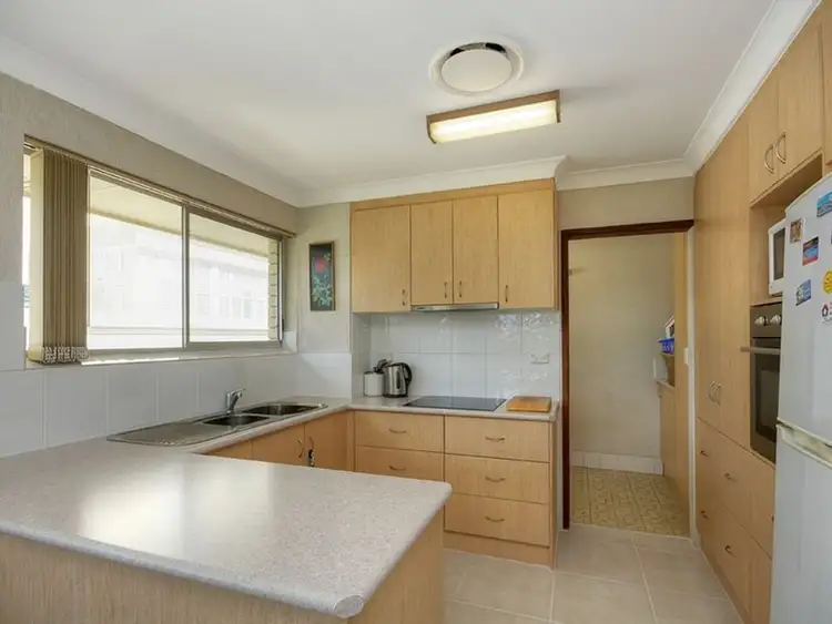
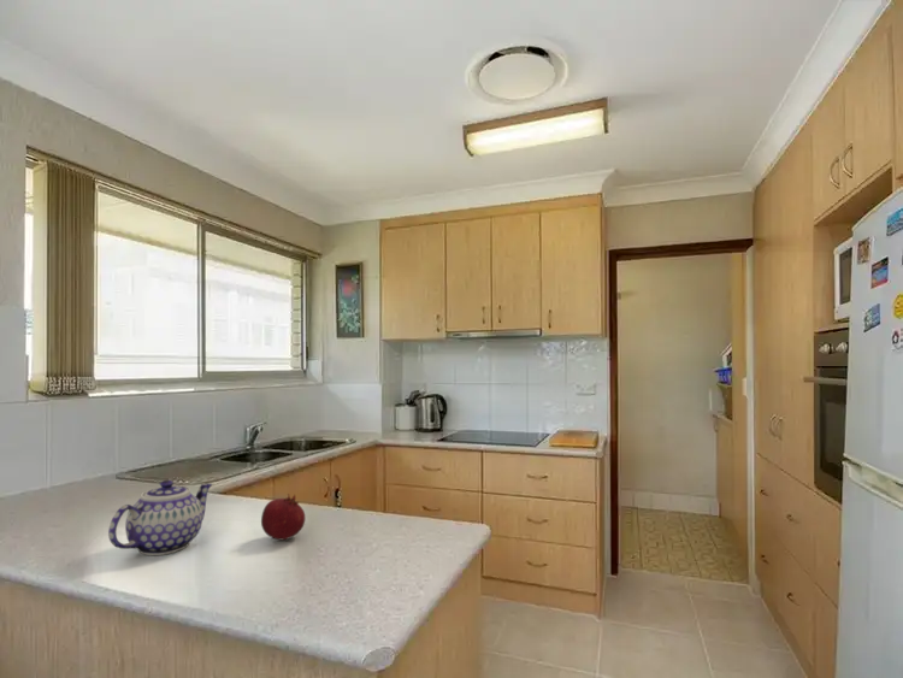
+ fruit [260,493,306,541]
+ teapot [107,479,213,556]
